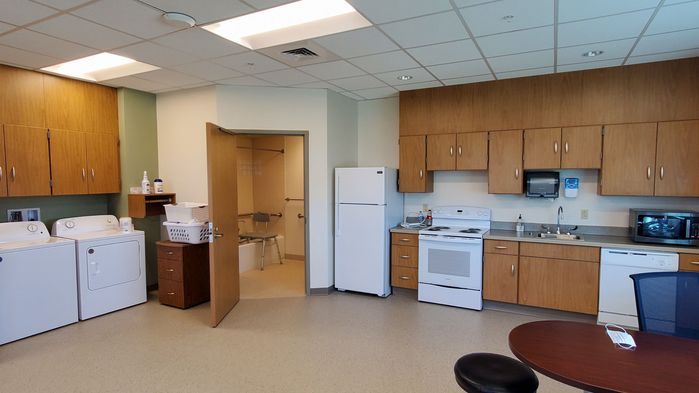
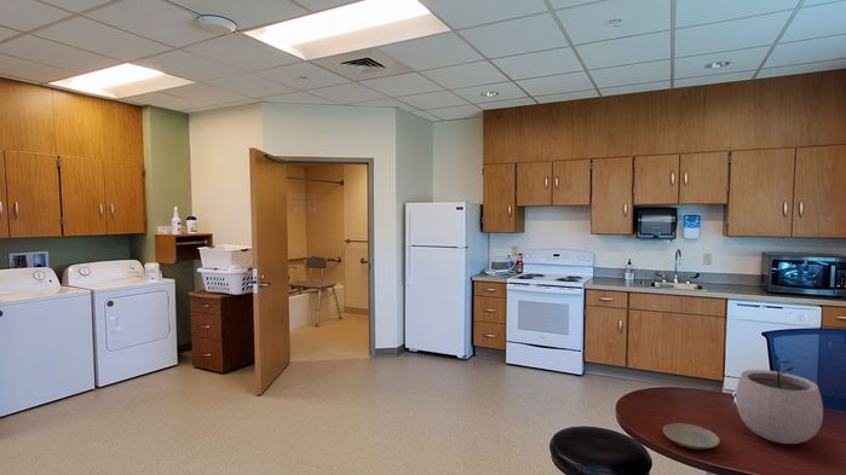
+ plant pot [735,353,824,445]
+ plate [662,422,720,450]
